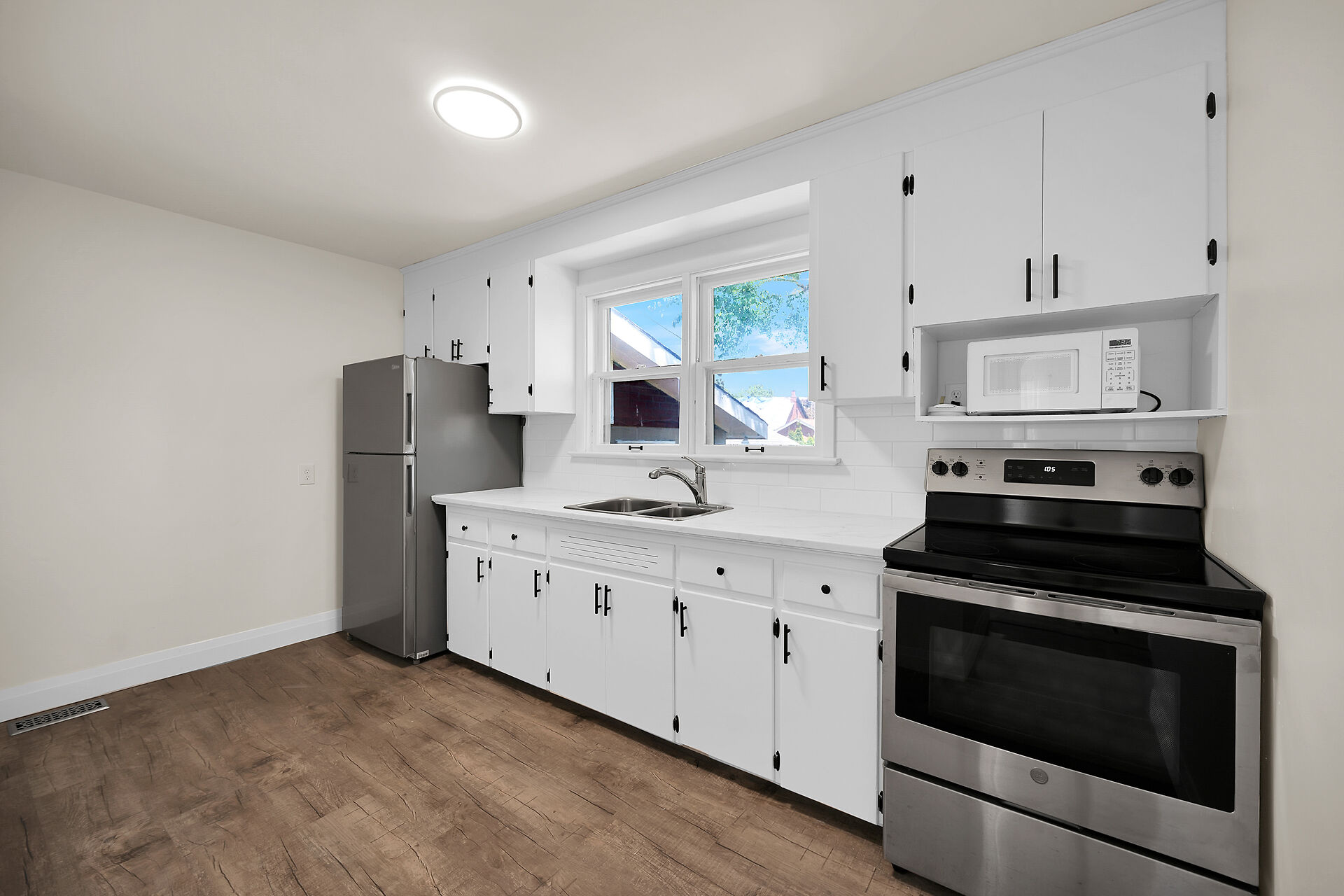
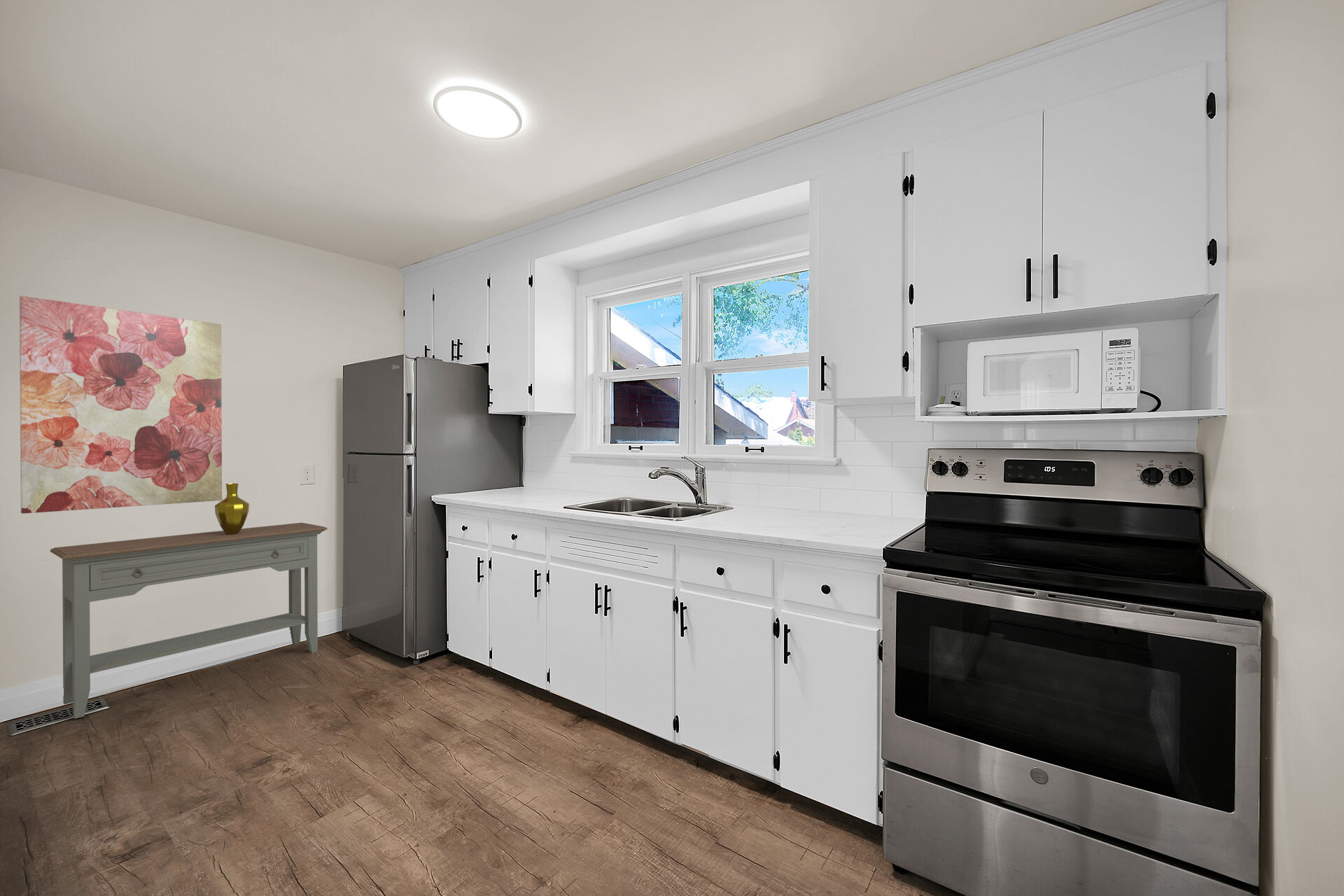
+ wall art [19,295,223,514]
+ console table [50,522,328,720]
+ vase [214,483,250,535]
